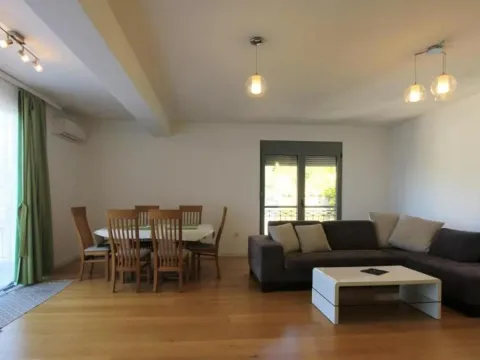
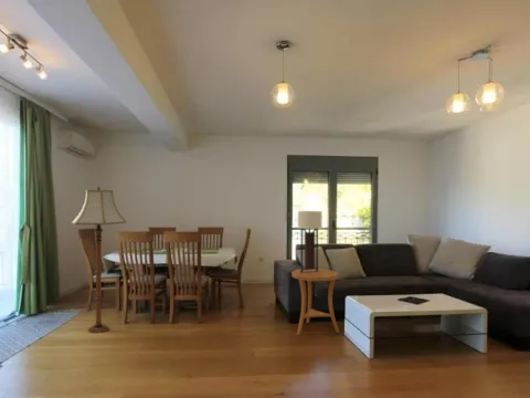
+ wall sconce [297,210,322,273]
+ side table [290,268,340,336]
+ floor lamp [71,185,127,334]
